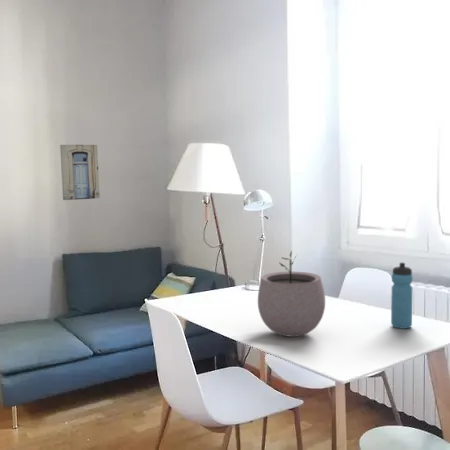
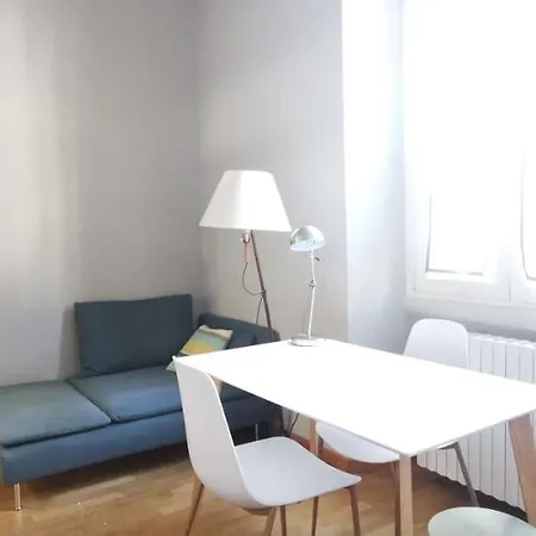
- water bottle [390,262,413,330]
- wall art [59,144,101,201]
- plant pot [257,250,326,338]
